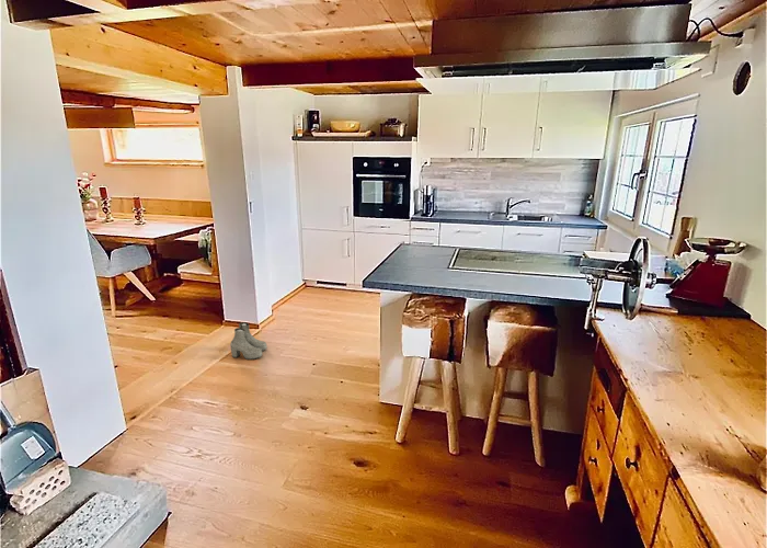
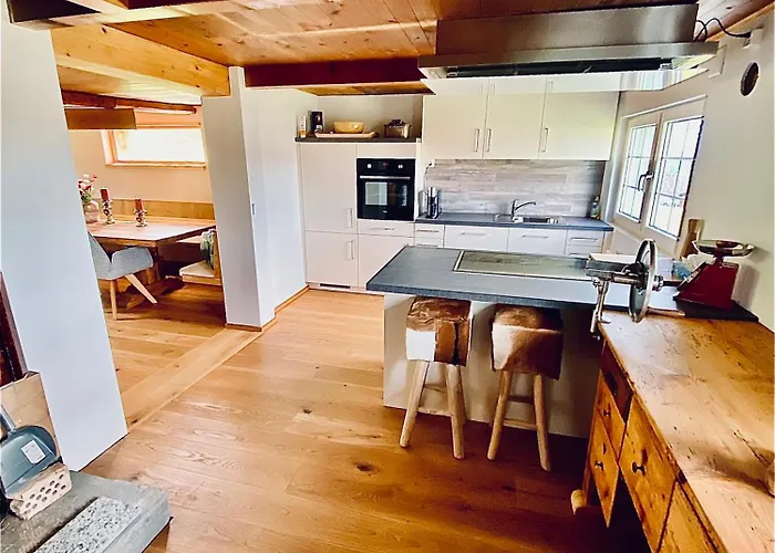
- boots [229,321,268,361]
